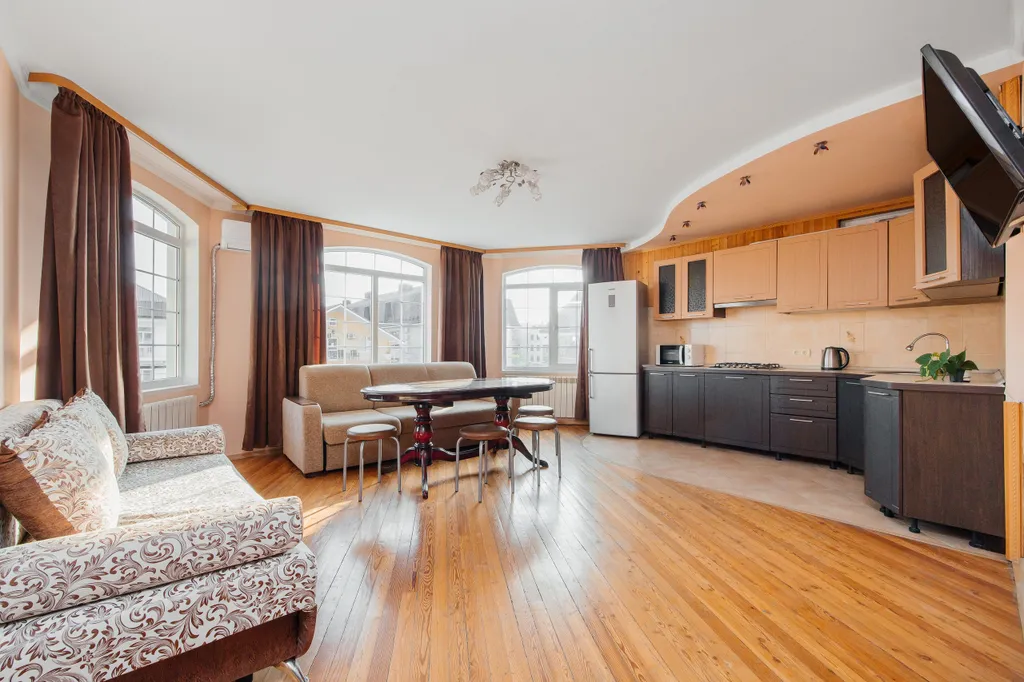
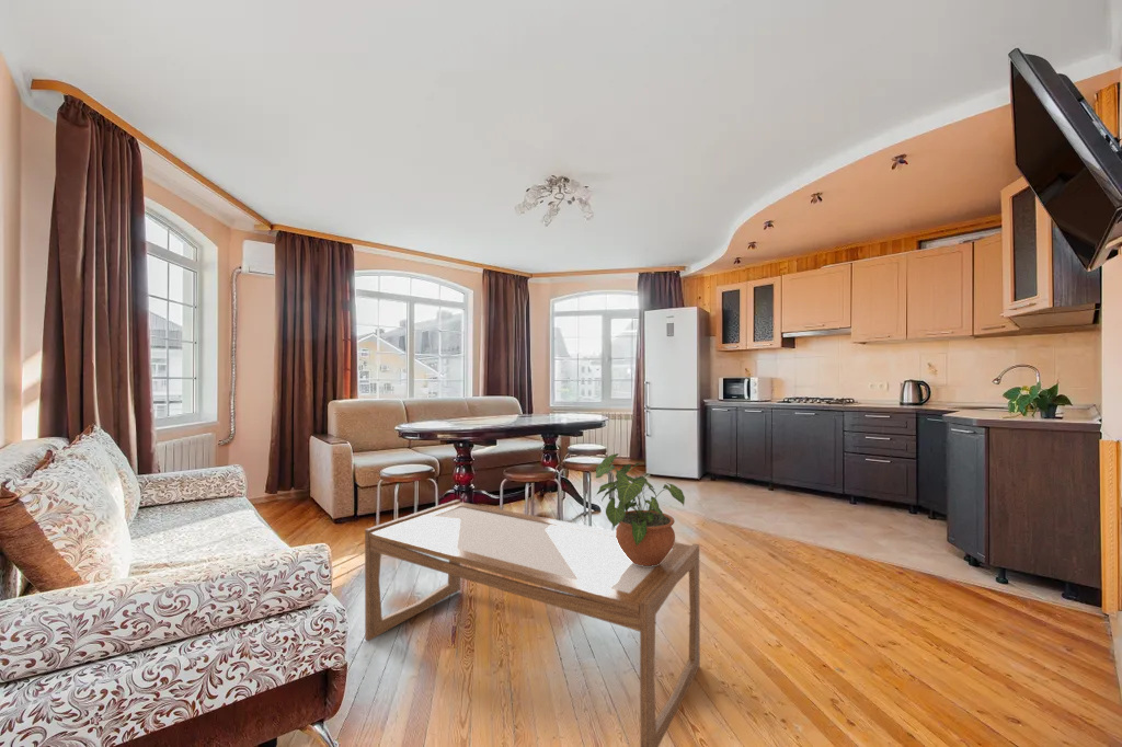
+ coffee table [364,498,701,747]
+ potted plant [595,452,686,566]
